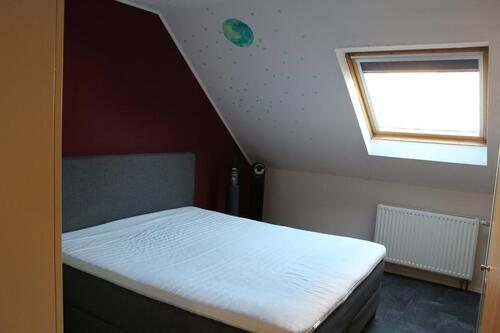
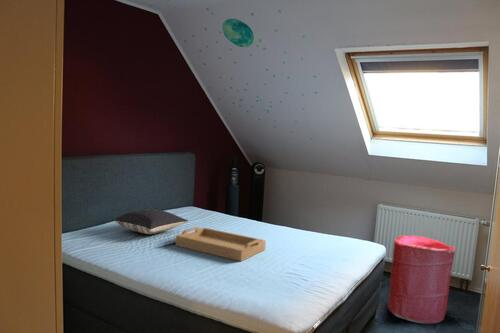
+ serving tray [175,226,267,262]
+ laundry hamper [387,234,456,325]
+ pillow [113,208,189,235]
